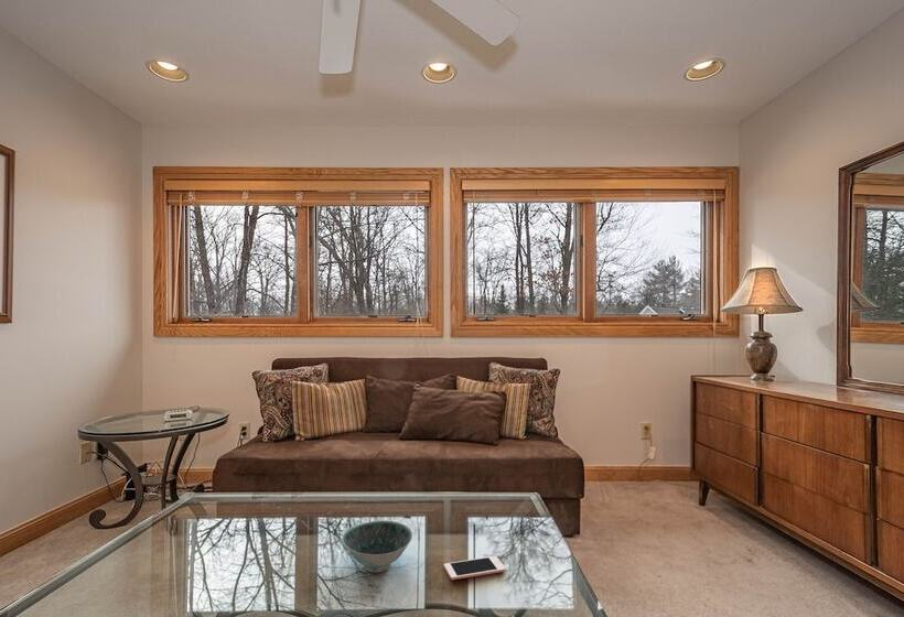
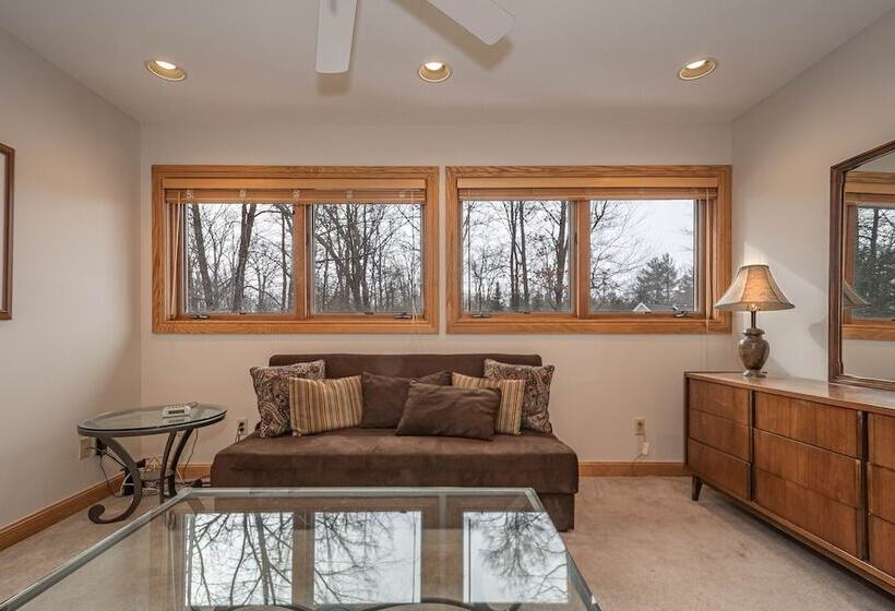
- cell phone [443,555,507,581]
- bowl [341,520,413,573]
